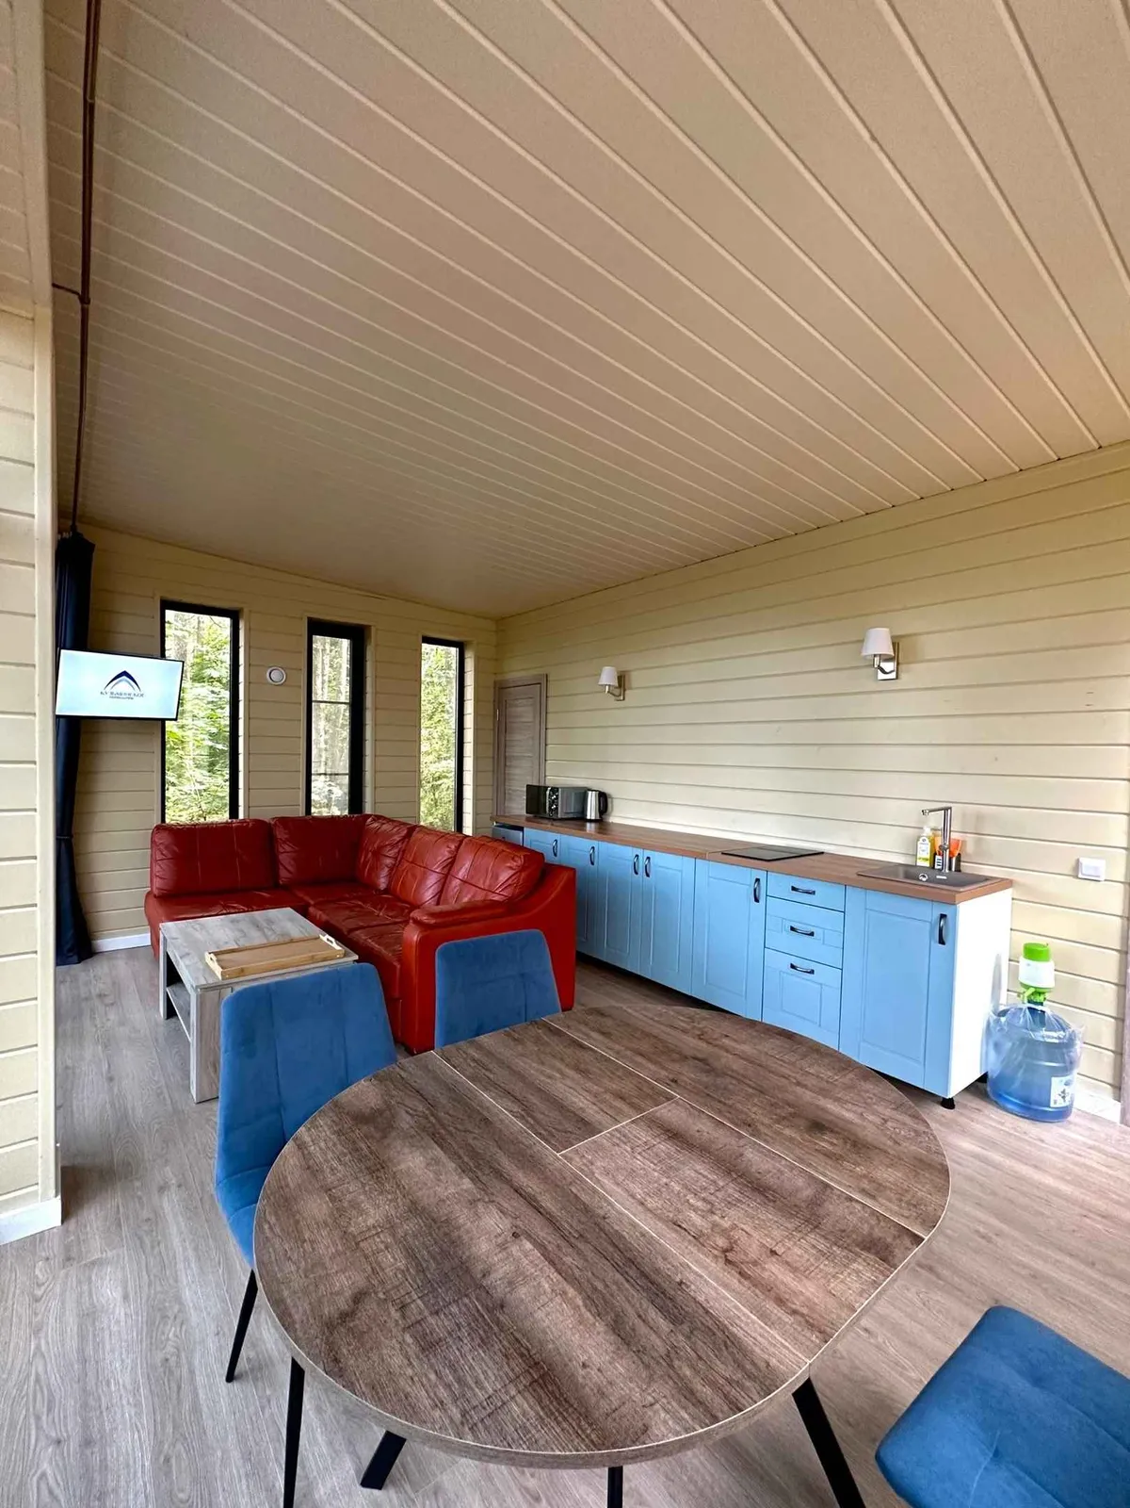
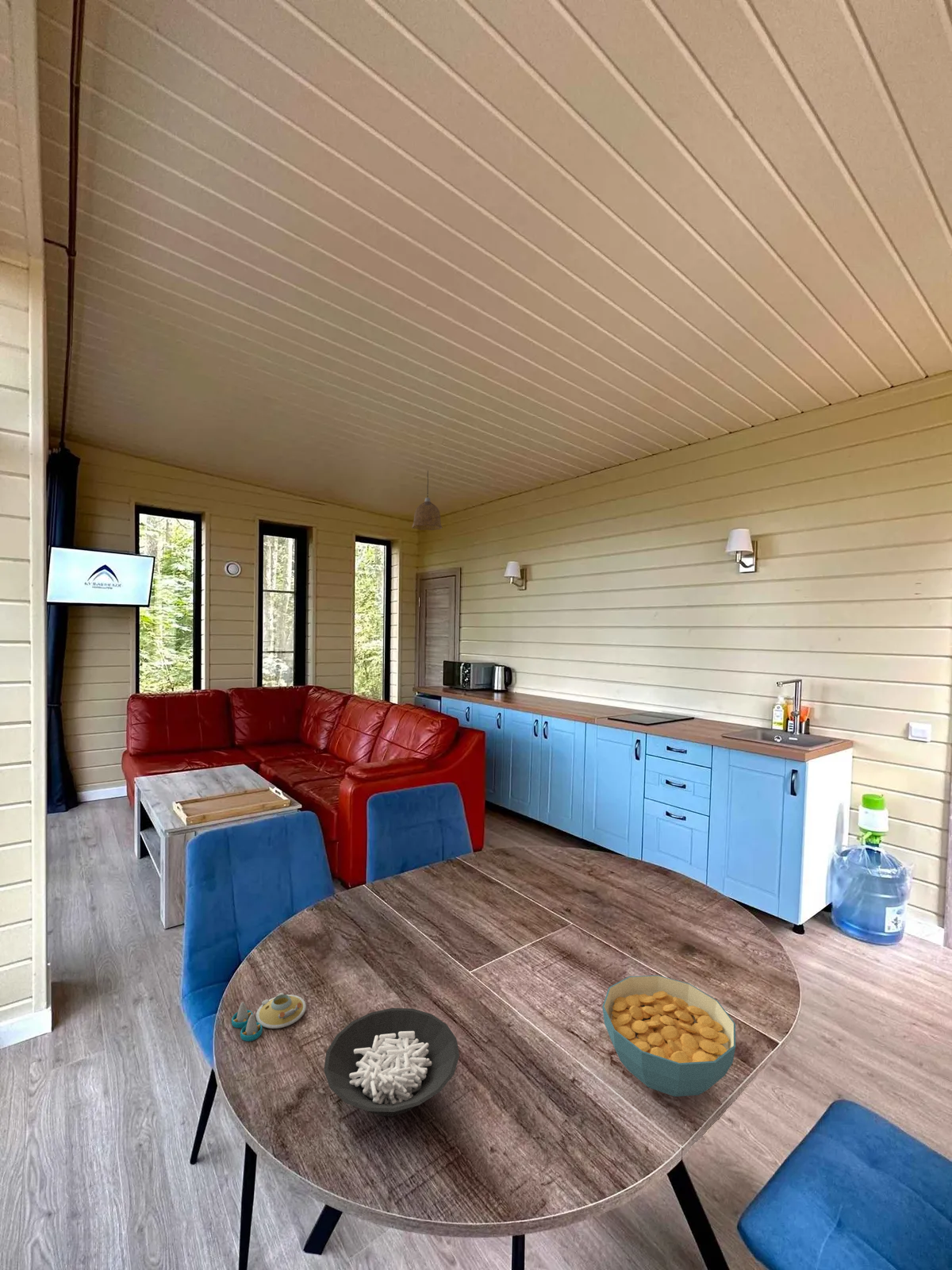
+ cereal bowl [601,975,736,1098]
+ pendant lamp [411,470,443,531]
+ cereal bowl [323,1007,460,1117]
+ salt and pepper shaker set [231,992,307,1042]
